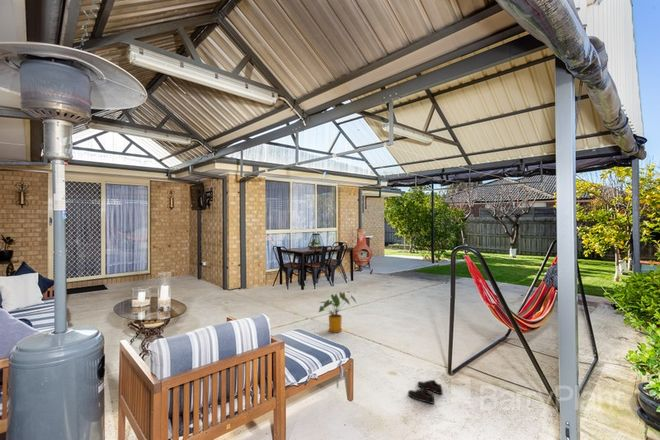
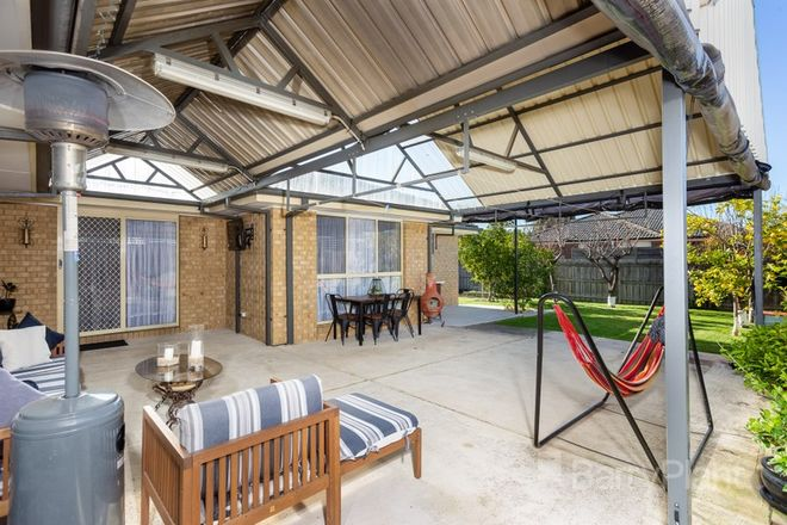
- house plant [318,291,357,333]
- shoe [407,379,444,405]
